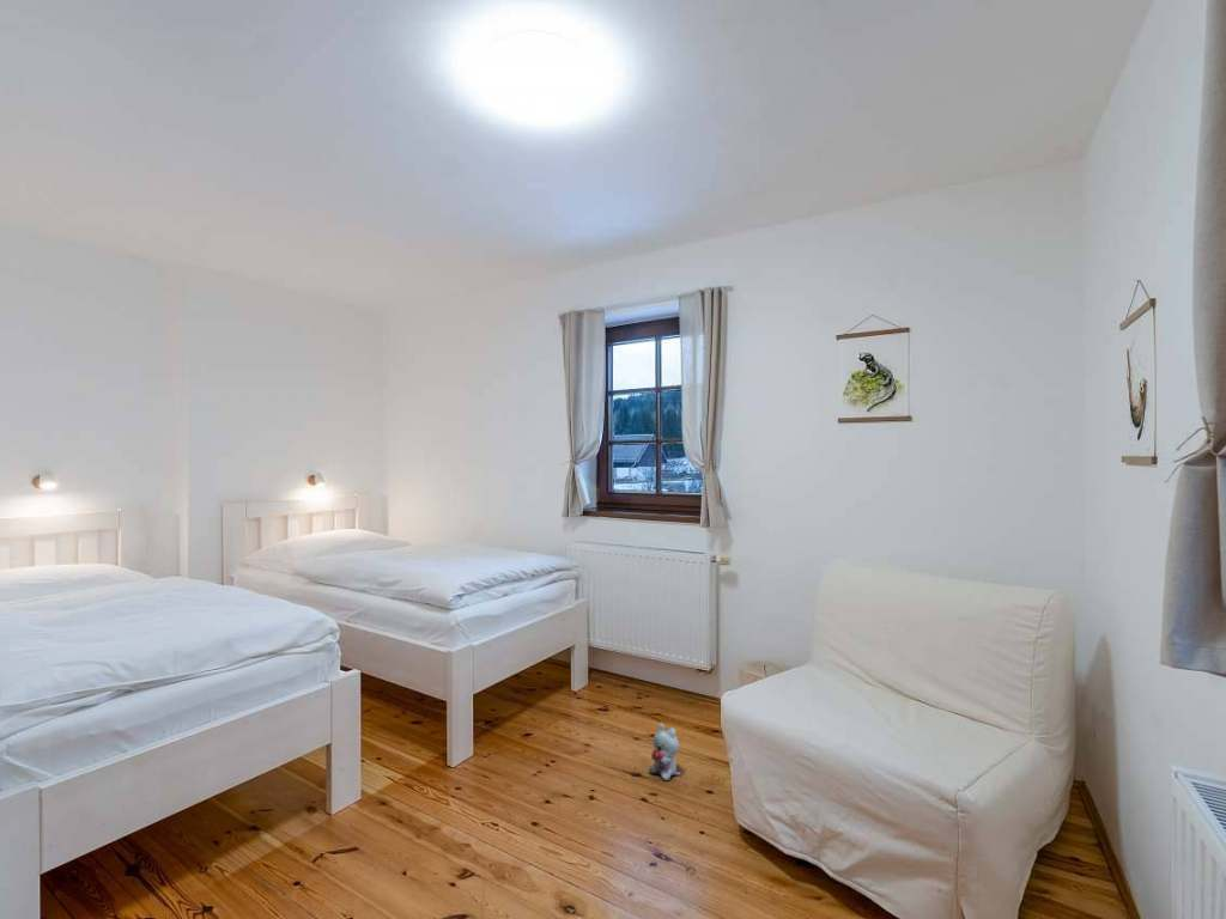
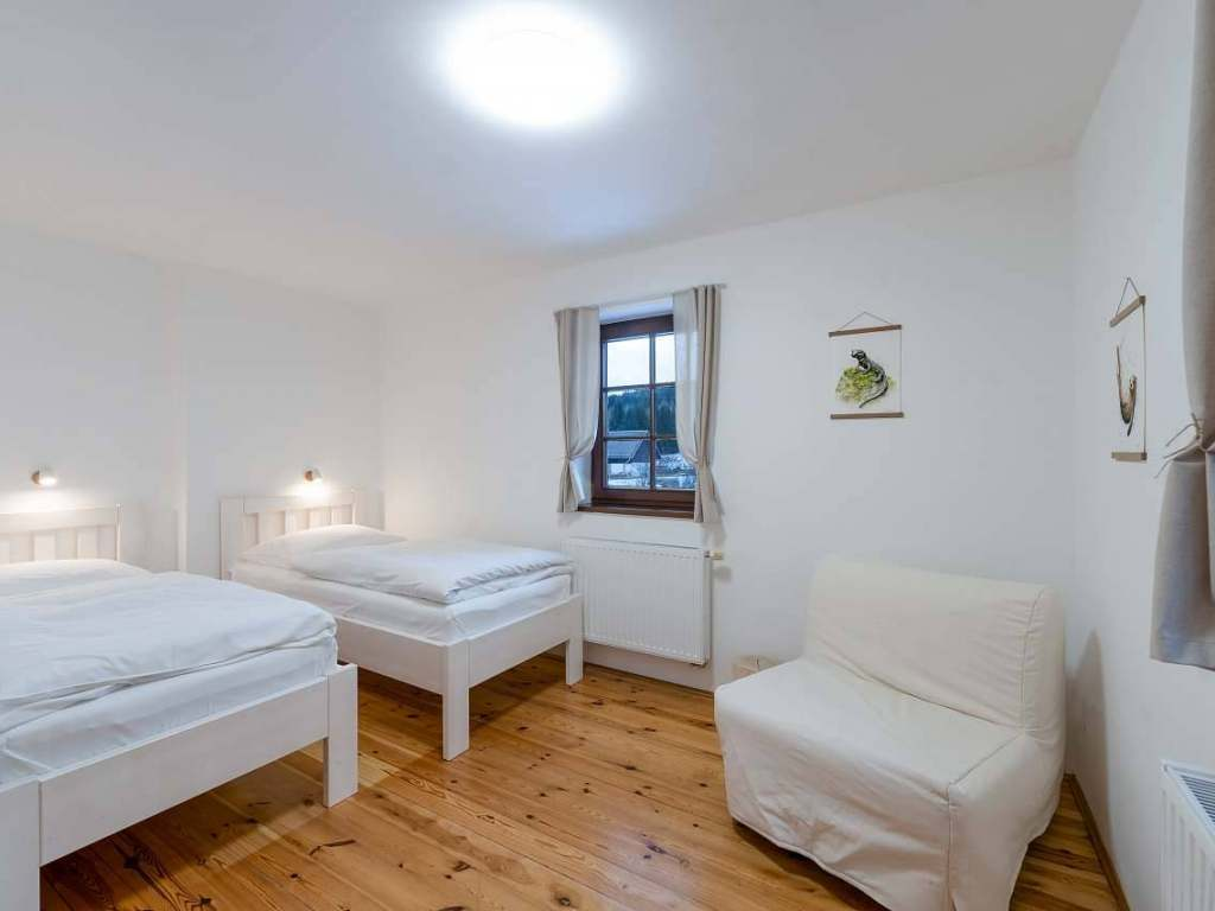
- plush toy [648,723,682,781]
